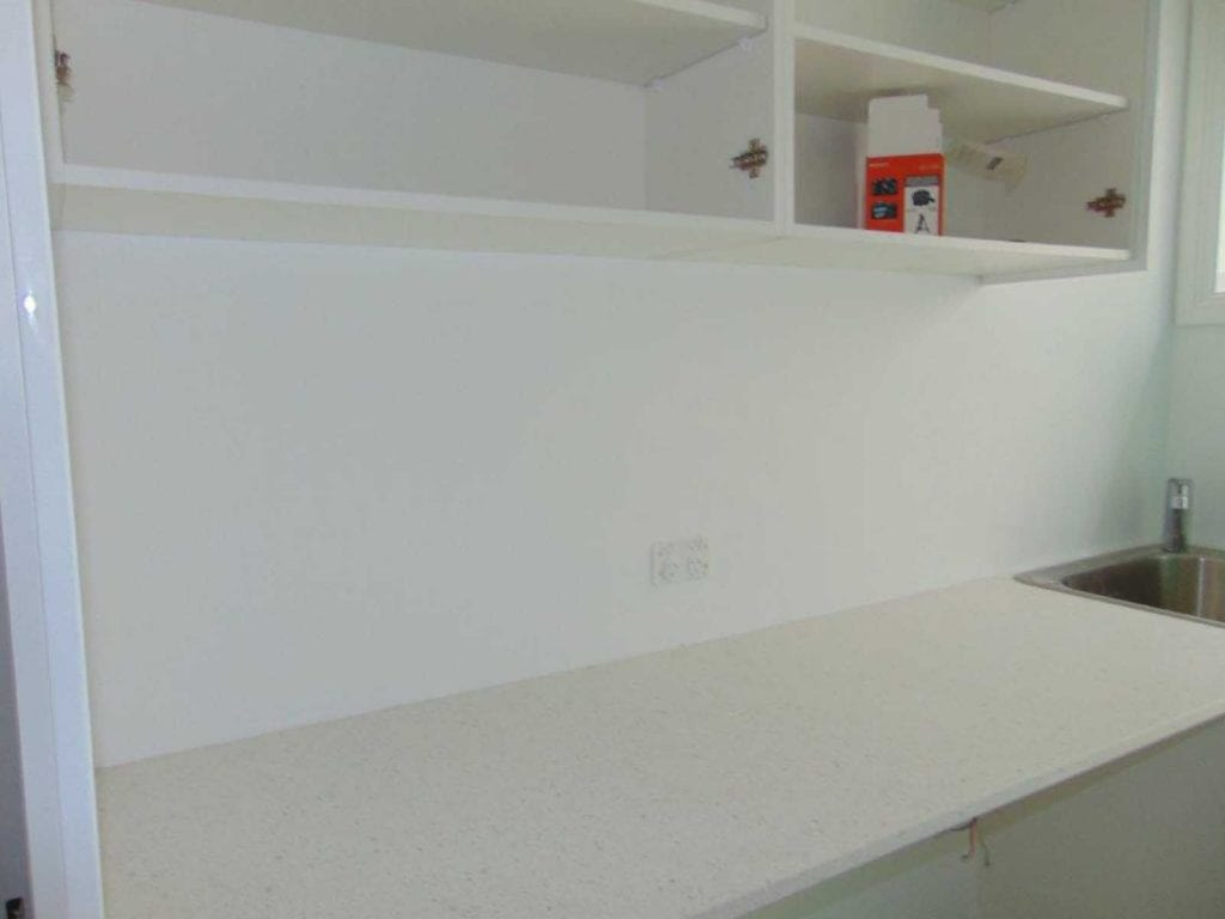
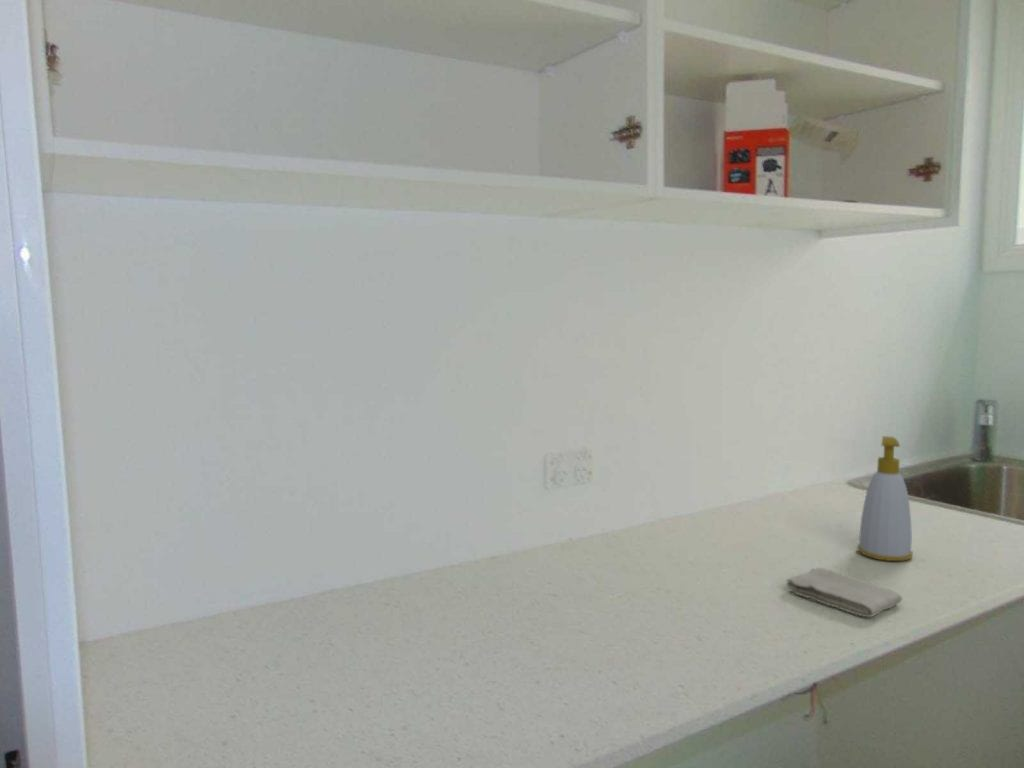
+ washcloth [784,567,903,618]
+ soap bottle [856,435,914,562]
